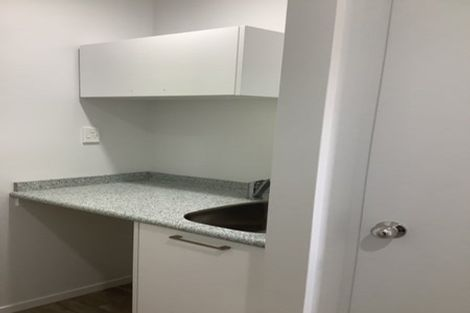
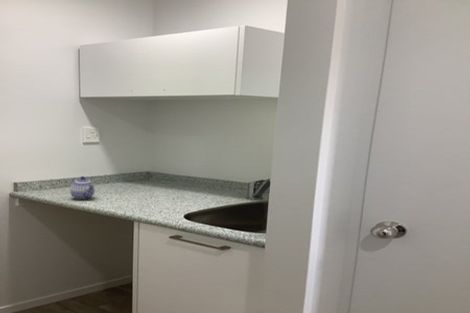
+ teapot [69,175,96,201]
